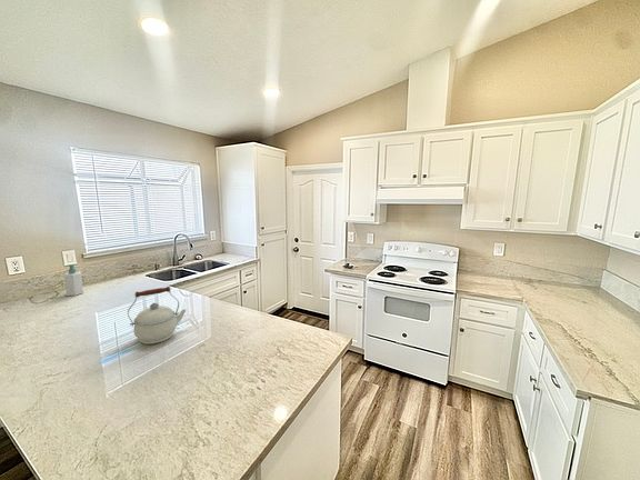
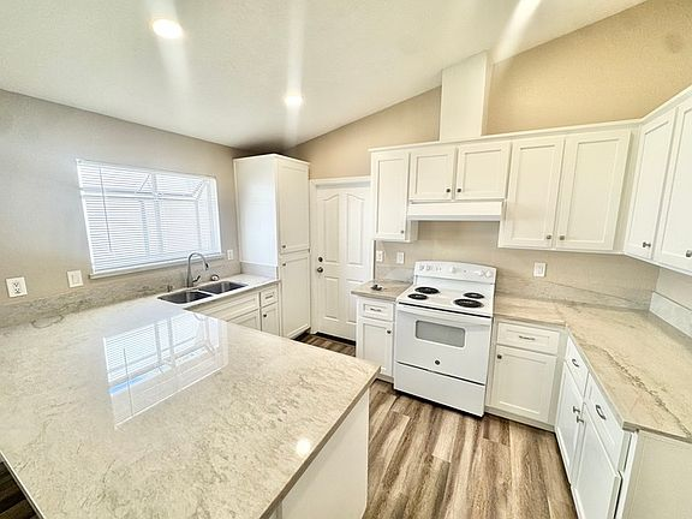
- kettle [127,286,187,344]
- soap bottle [63,263,84,297]
